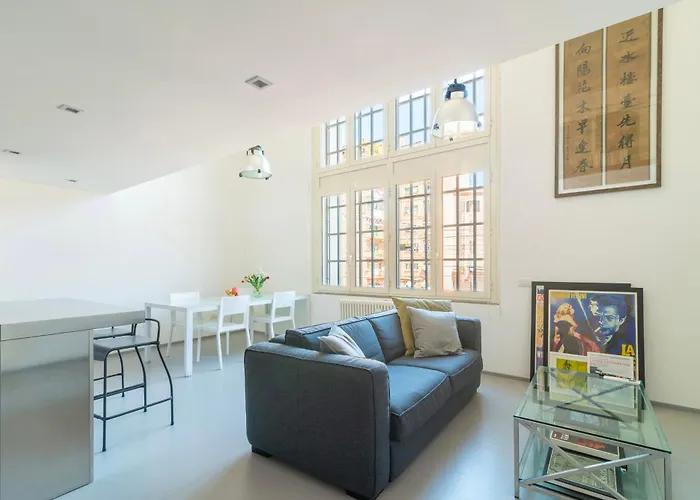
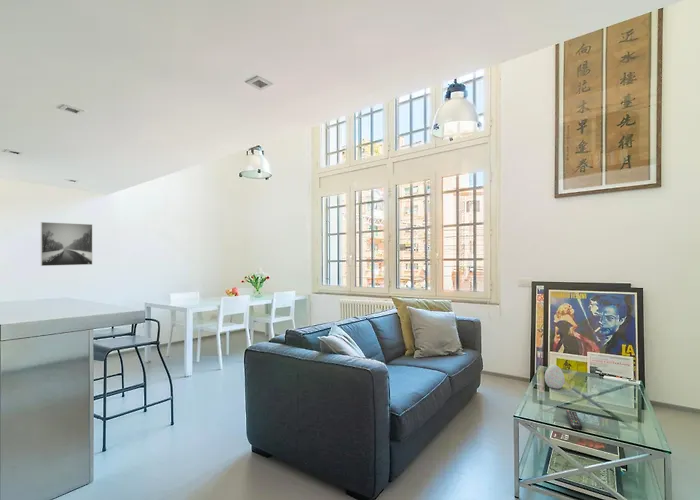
+ decorative egg [544,364,566,390]
+ remote control [565,409,583,431]
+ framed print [40,221,93,267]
